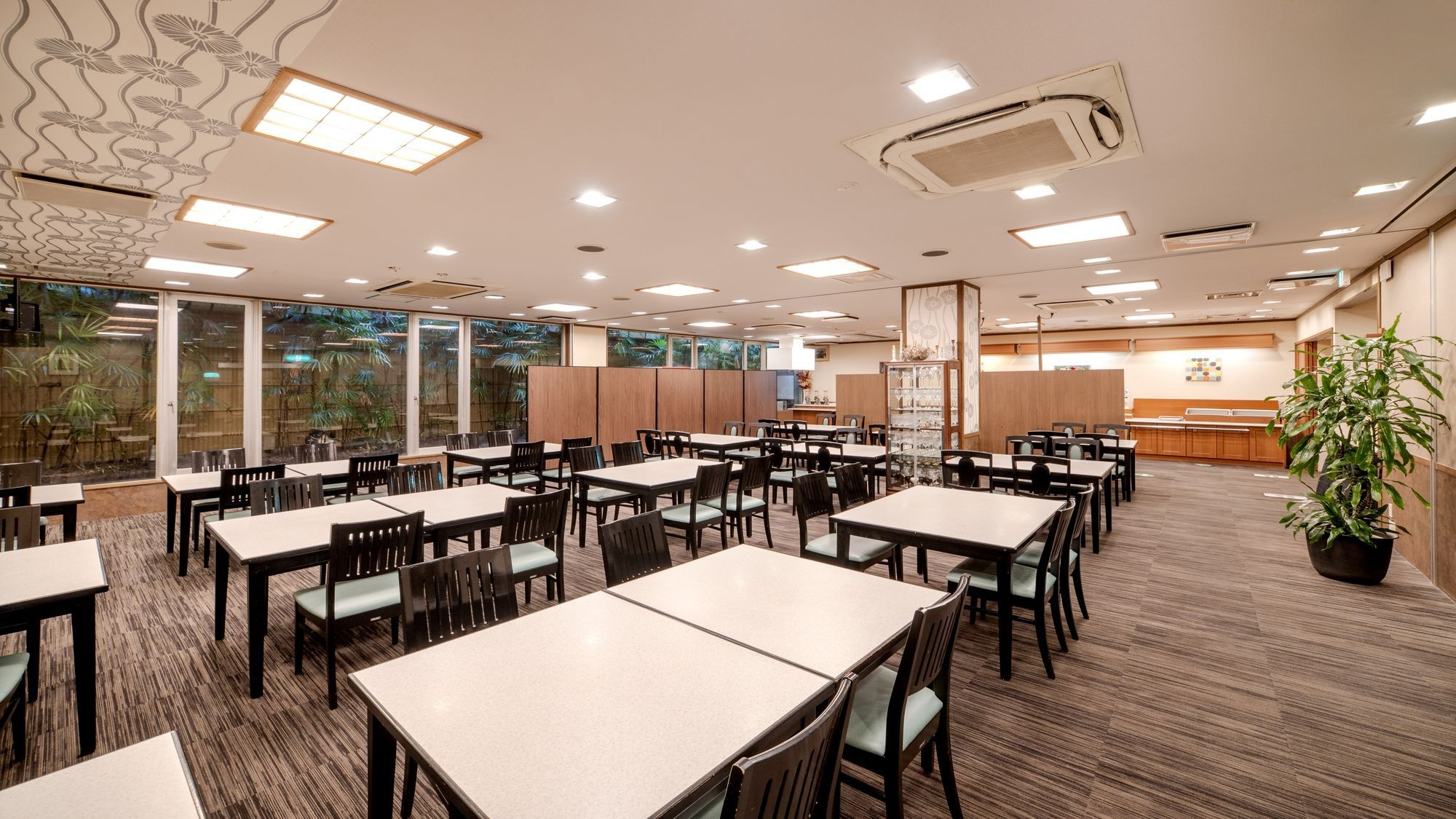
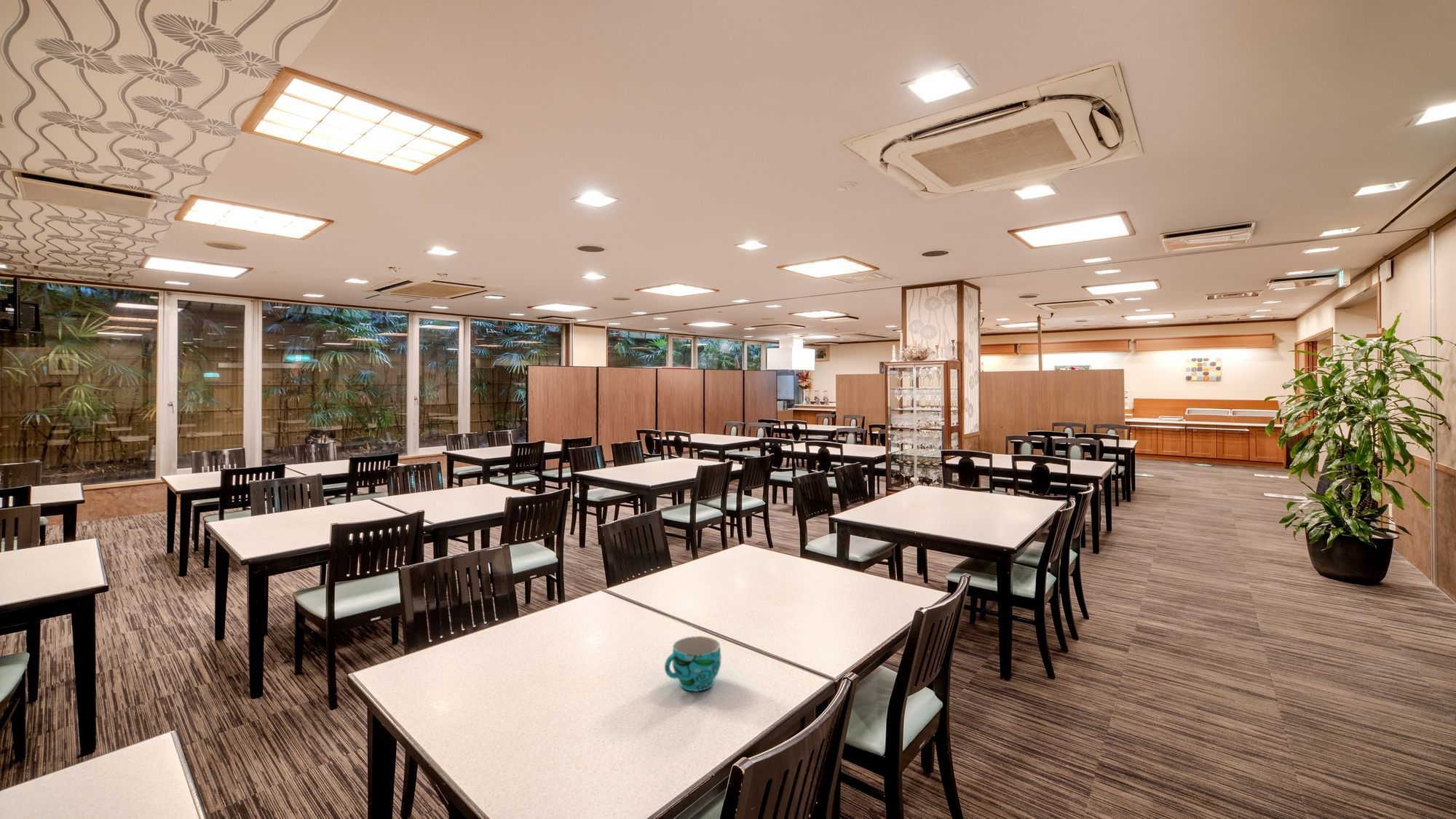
+ cup [664,636,722,692]
